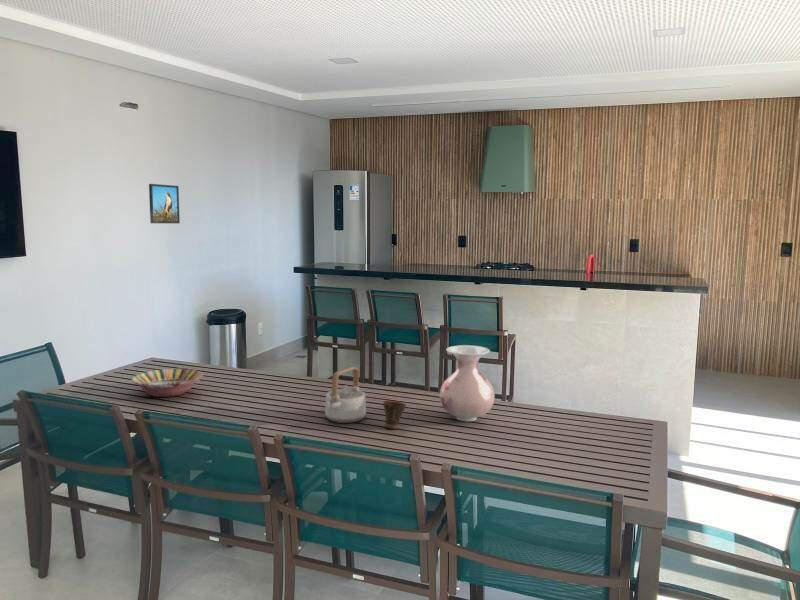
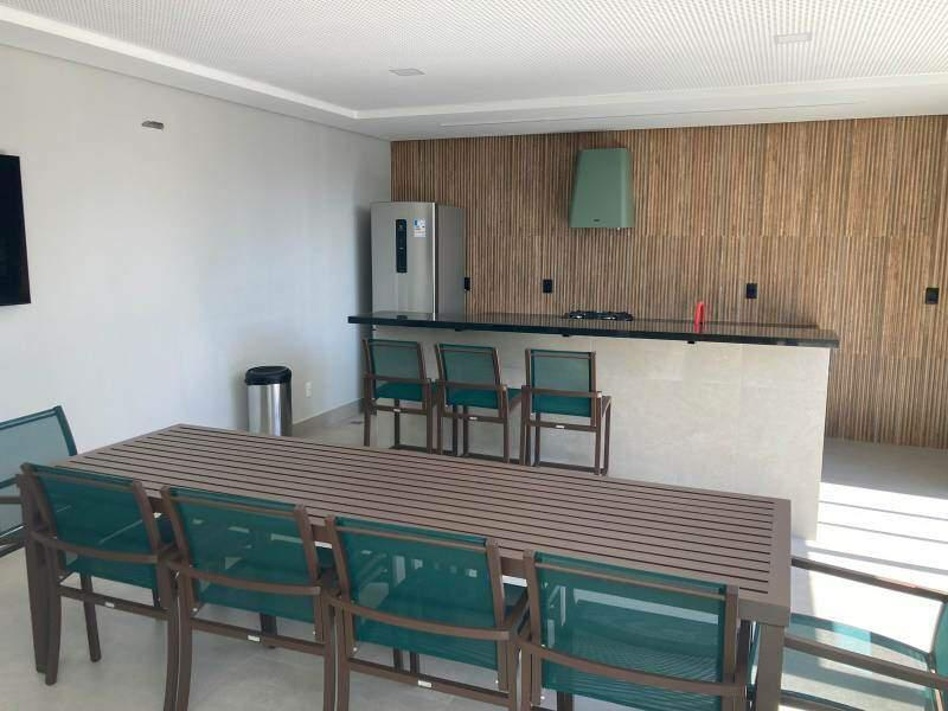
- vase [439,344,496,422]
- cup [382,400,407,430]
- teapot [324,366,367,424]
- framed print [148,183,181,224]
- serving bowl [130,368,204,398]
